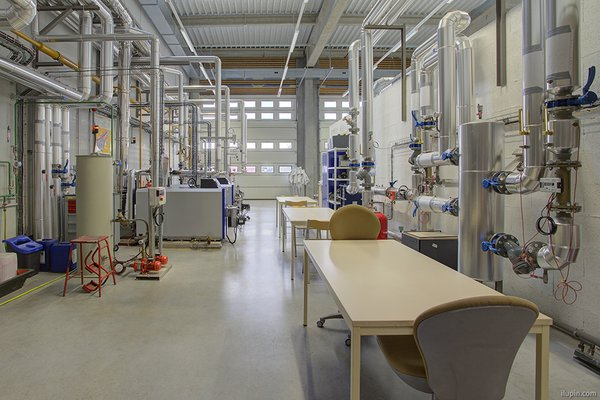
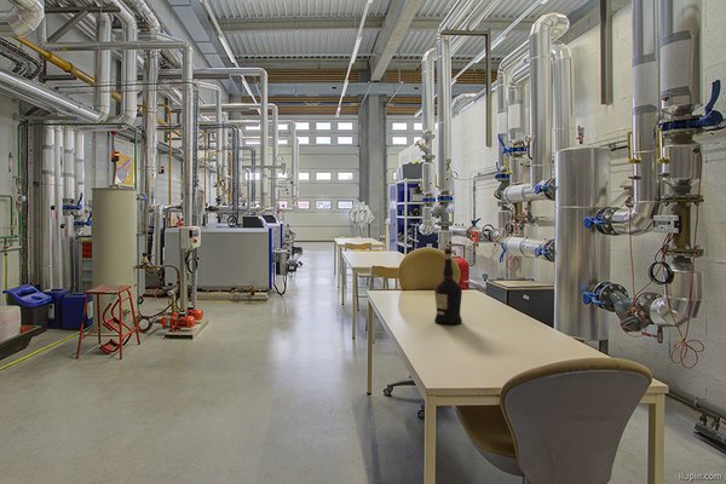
+ liquor [433,247,463,325]
